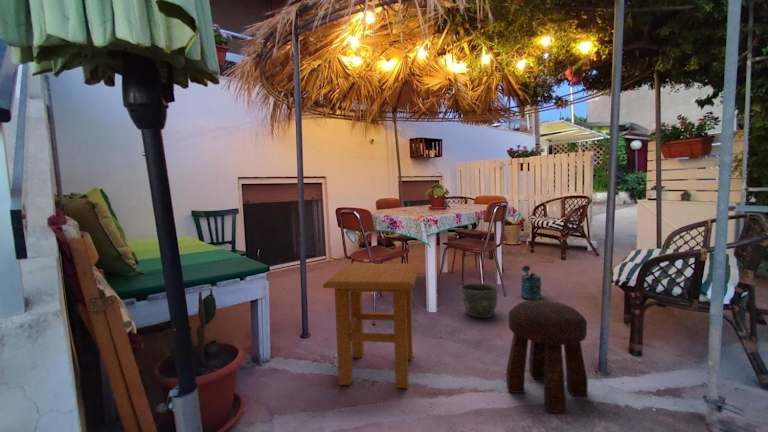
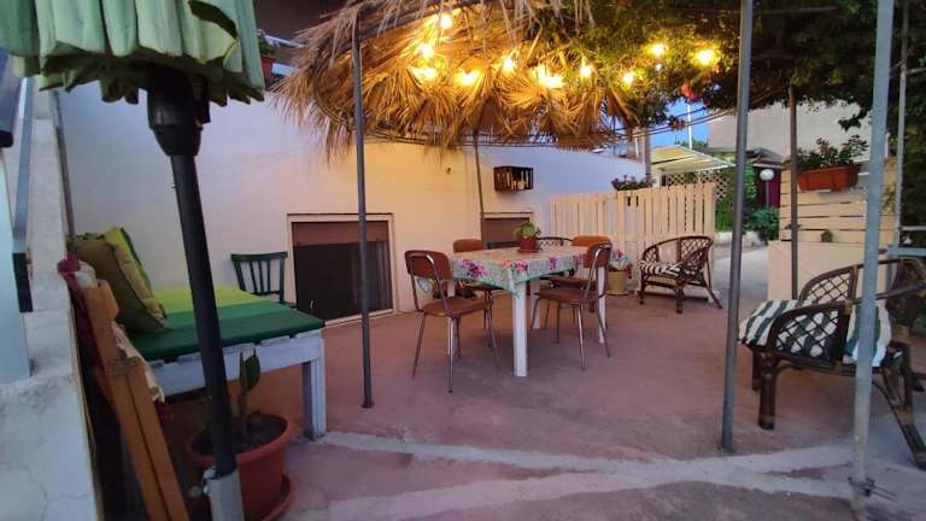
- side table [322,263,420,389]
- watering can [520,264,542,301]
- stool [505,299,589,414]
- bucket [459,282,499,319]
